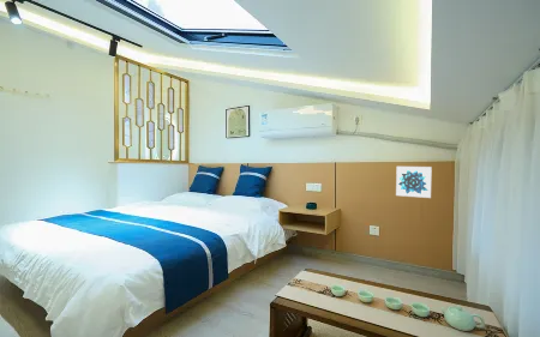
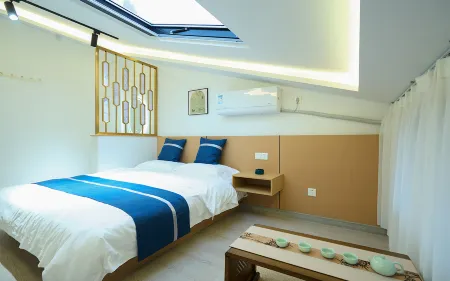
- wall art [395,166,433,199]
